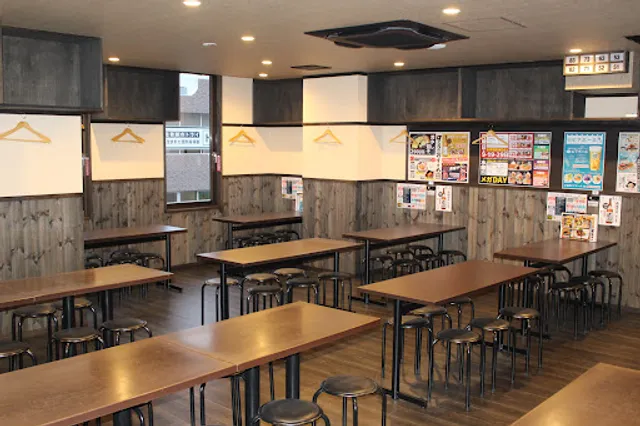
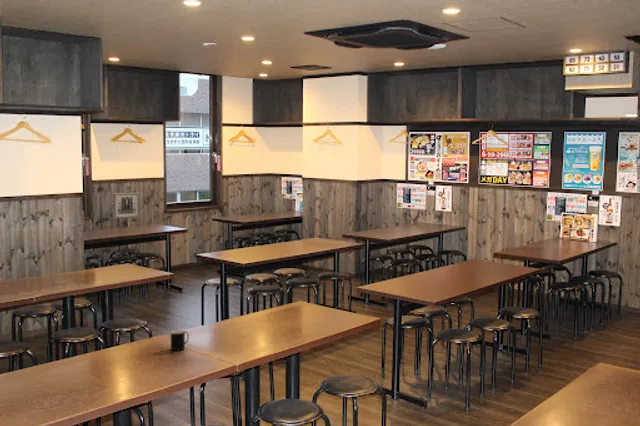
+ cup [170,329,190,352]
+ wall art [112,192,141,220]
